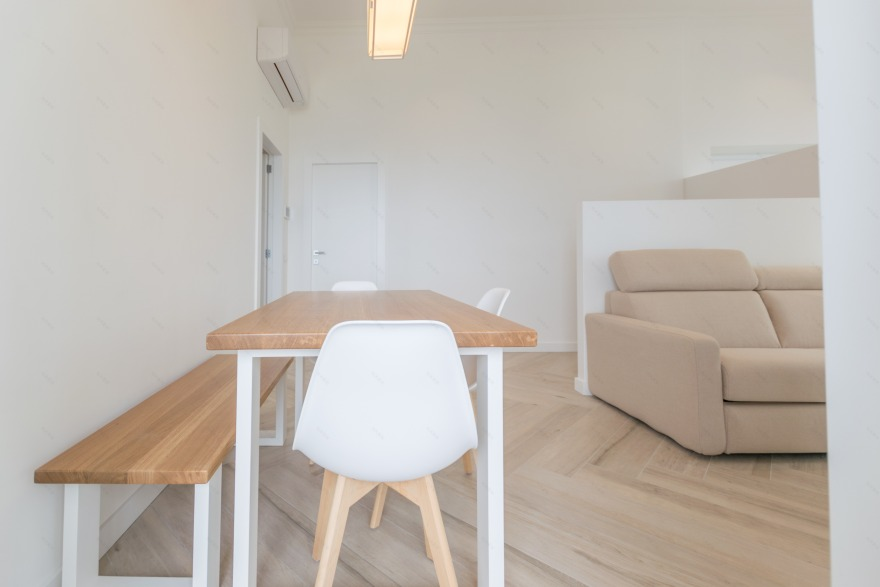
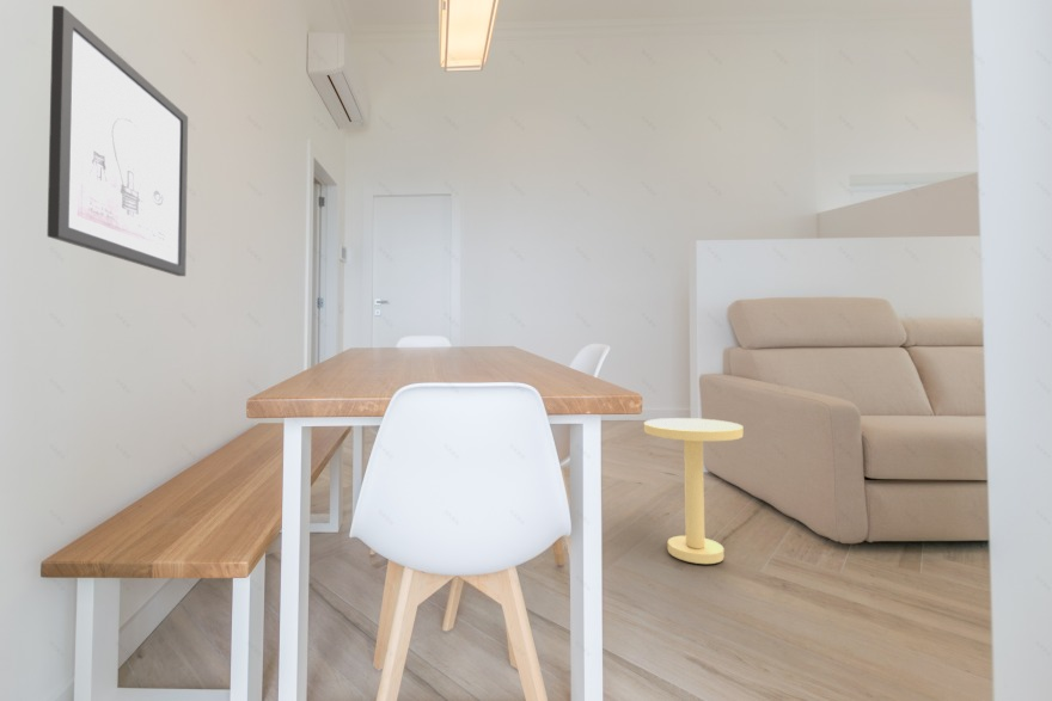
+ wall art [47,5,189,277]
+ side table [643,417,745,565]
